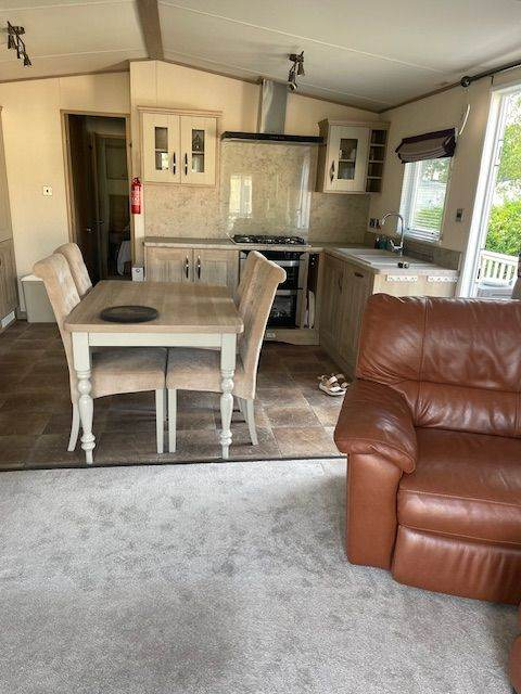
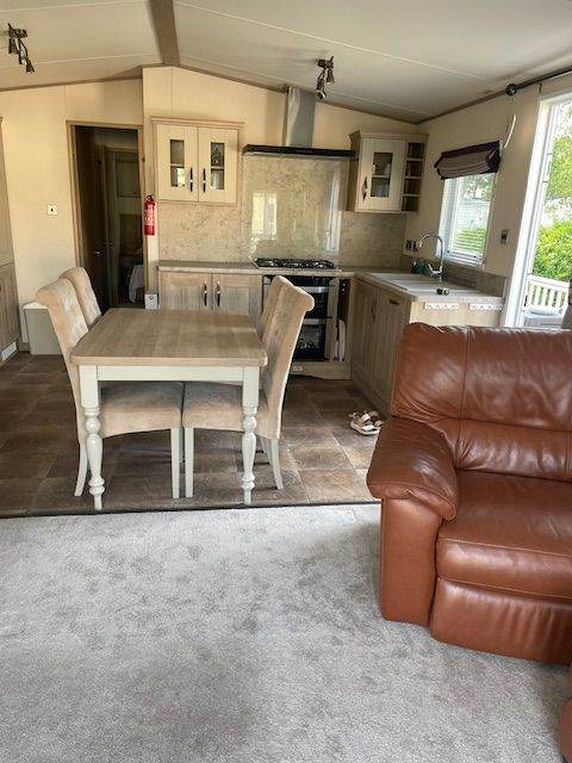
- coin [99,305,160,324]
